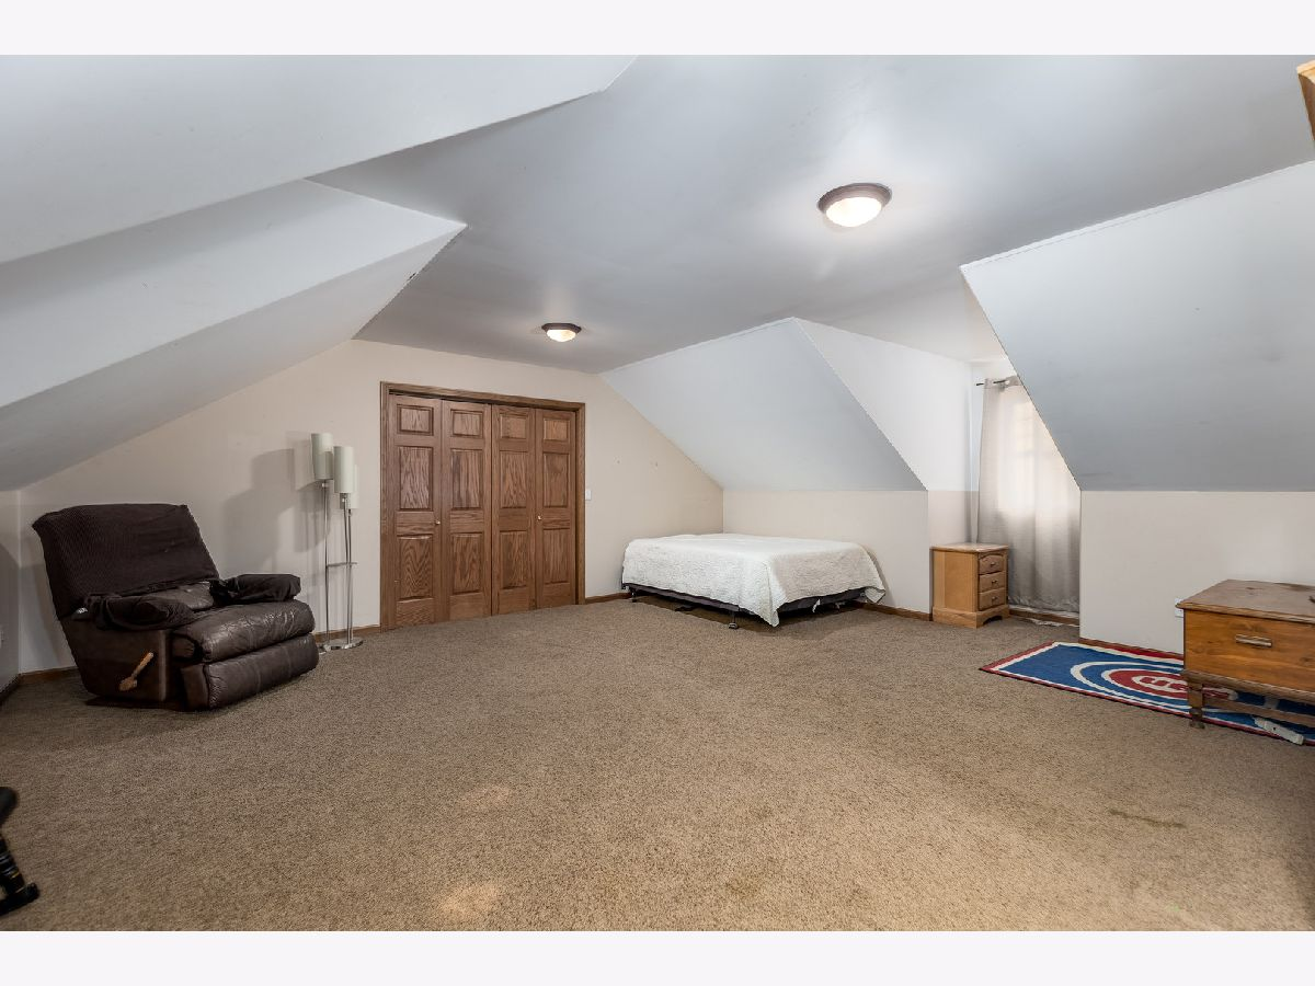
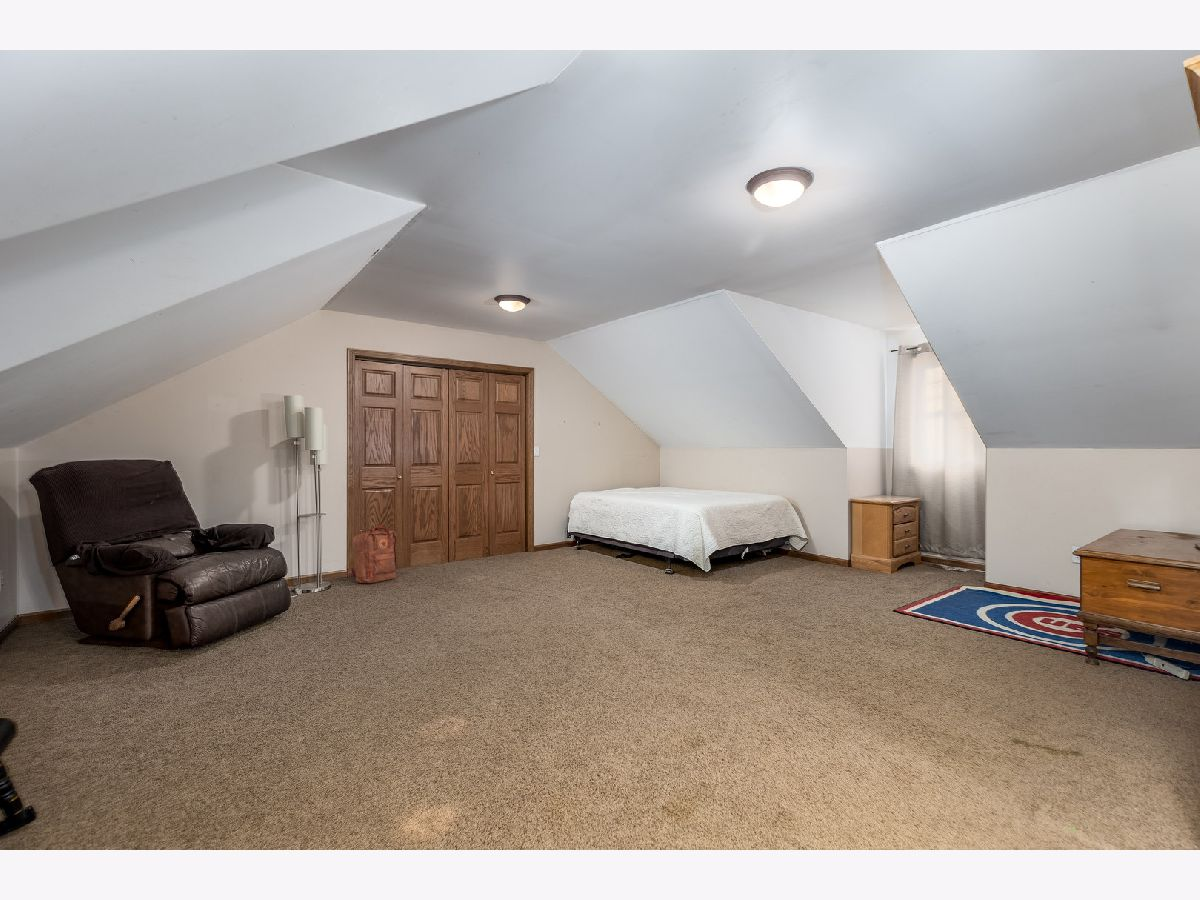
+ backpack [350,526,398,584]
